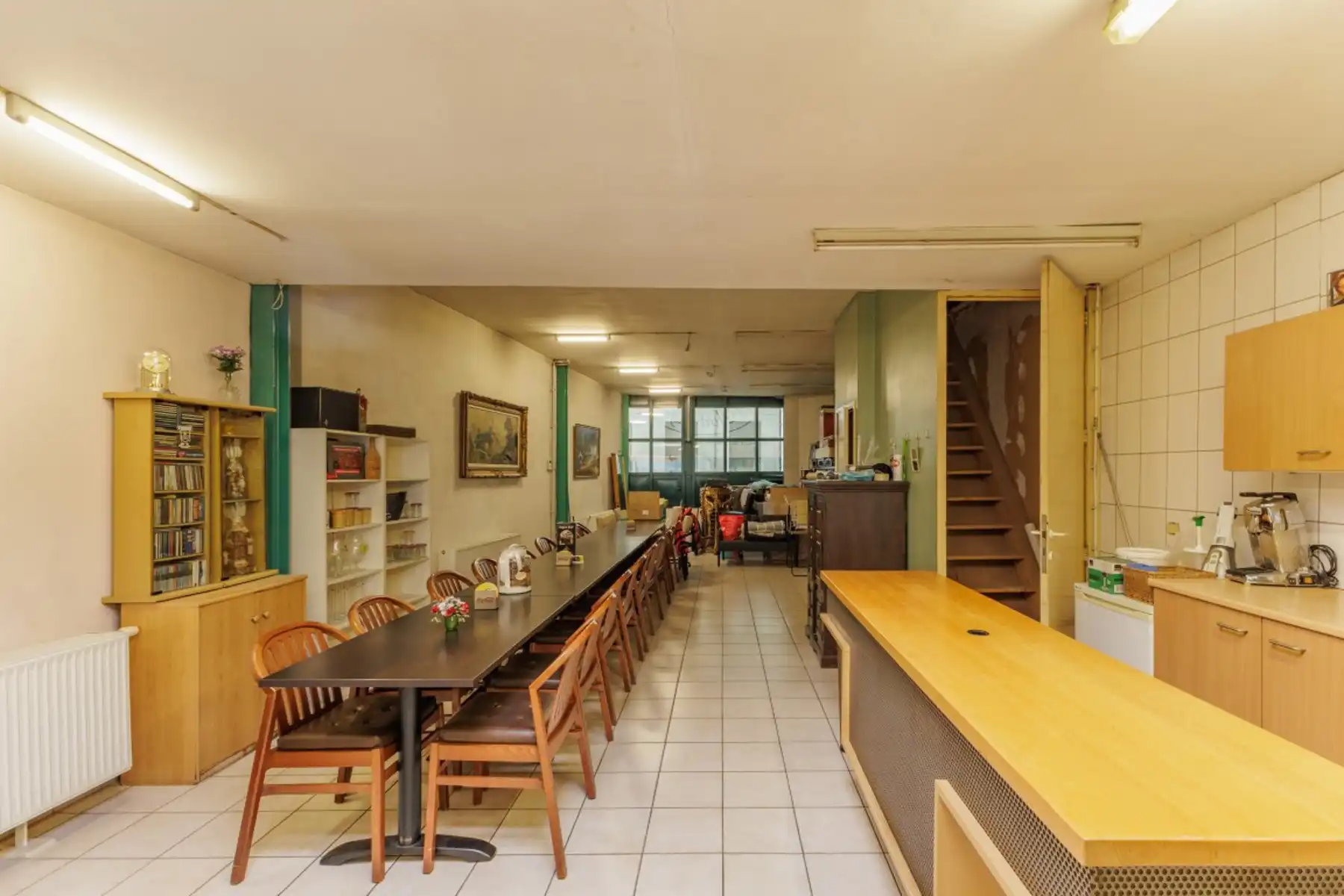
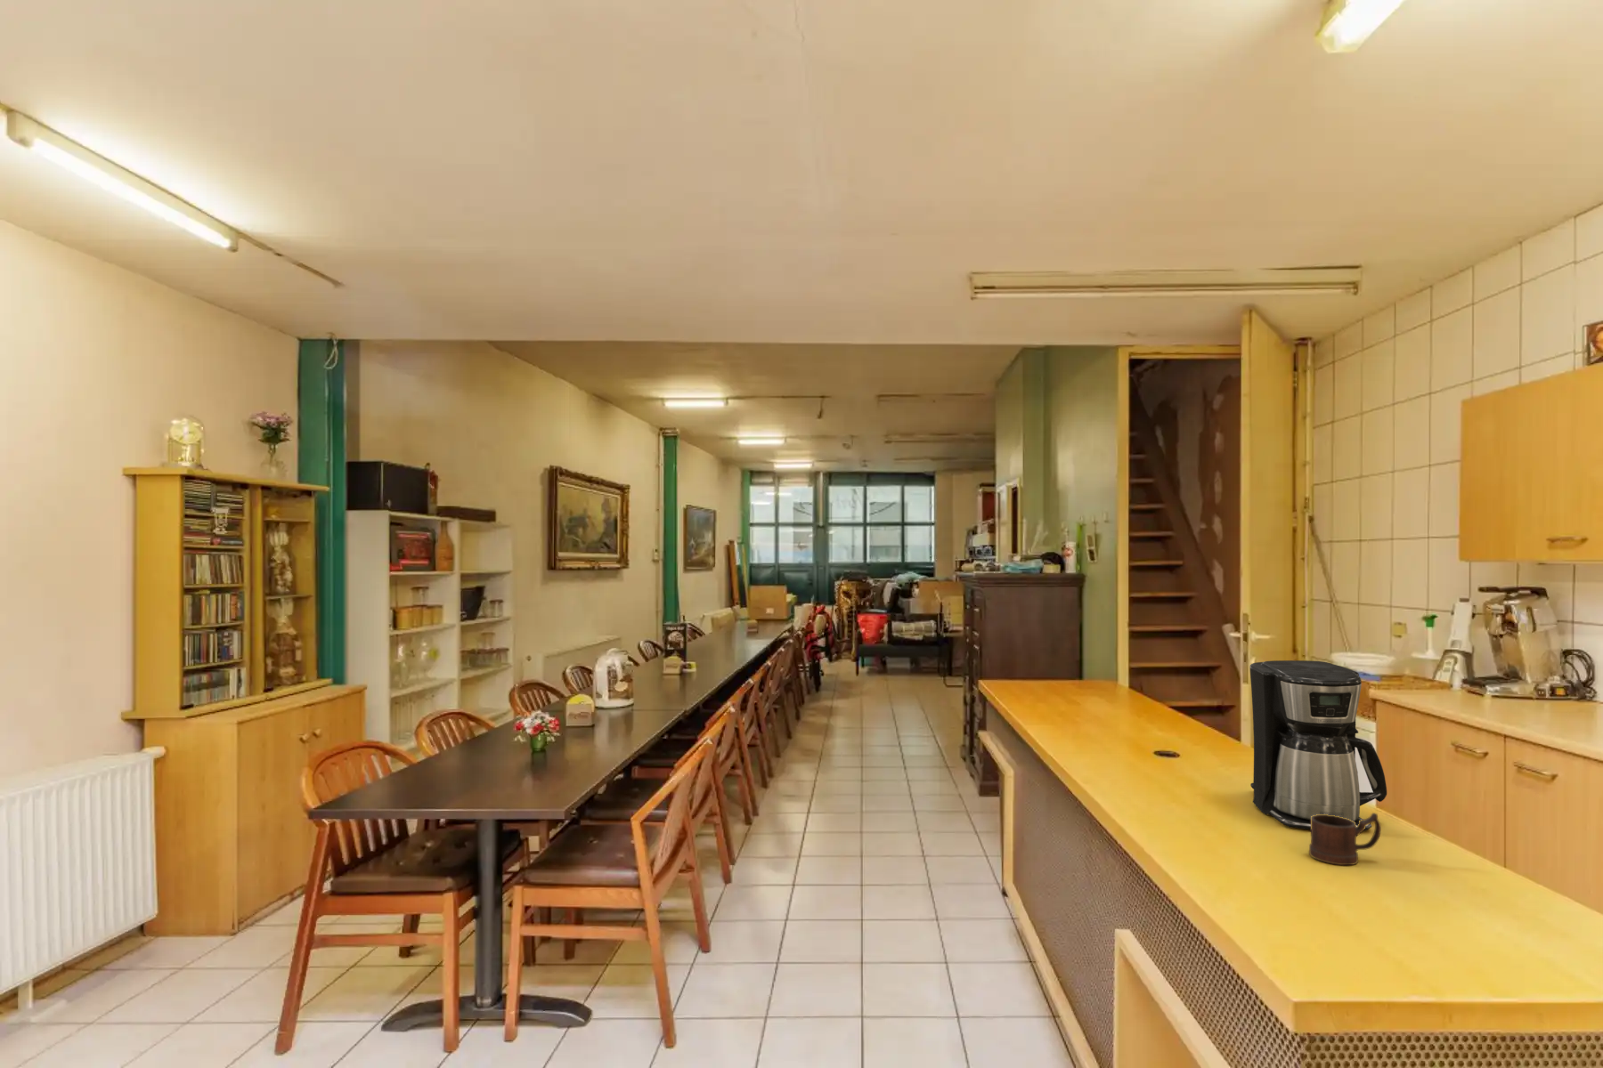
+ mug [1308,812,1382,867]
+ coffee maker [1249,659,1387,831]
